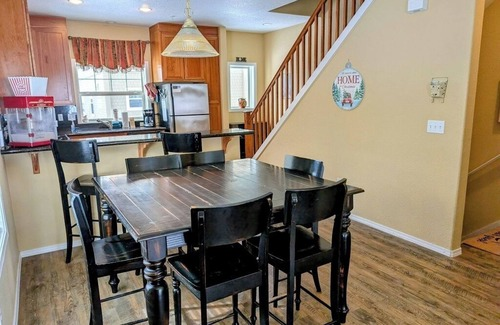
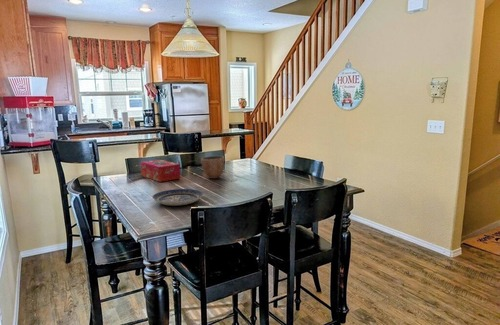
+ tissue box [140,159,181,183]
+ decorative bowl [200,155,225,180]
+ plate [152,188,204,206]
